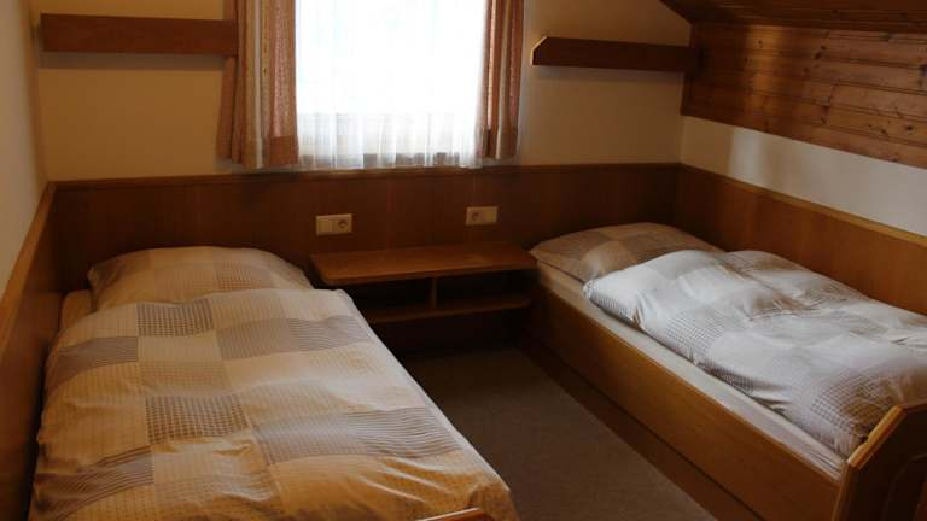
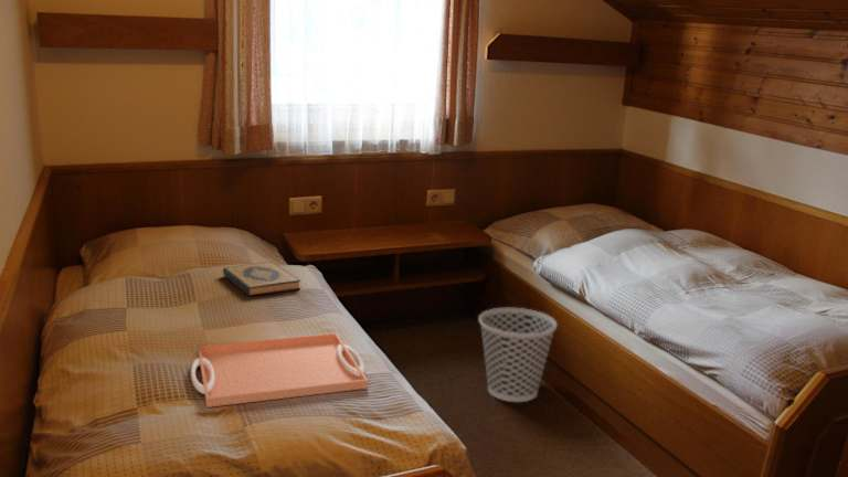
+ serving tray [190,332,369,409]
+ wastebasket [478,307,558,403]
+ hardback book [222,261,301,297]
